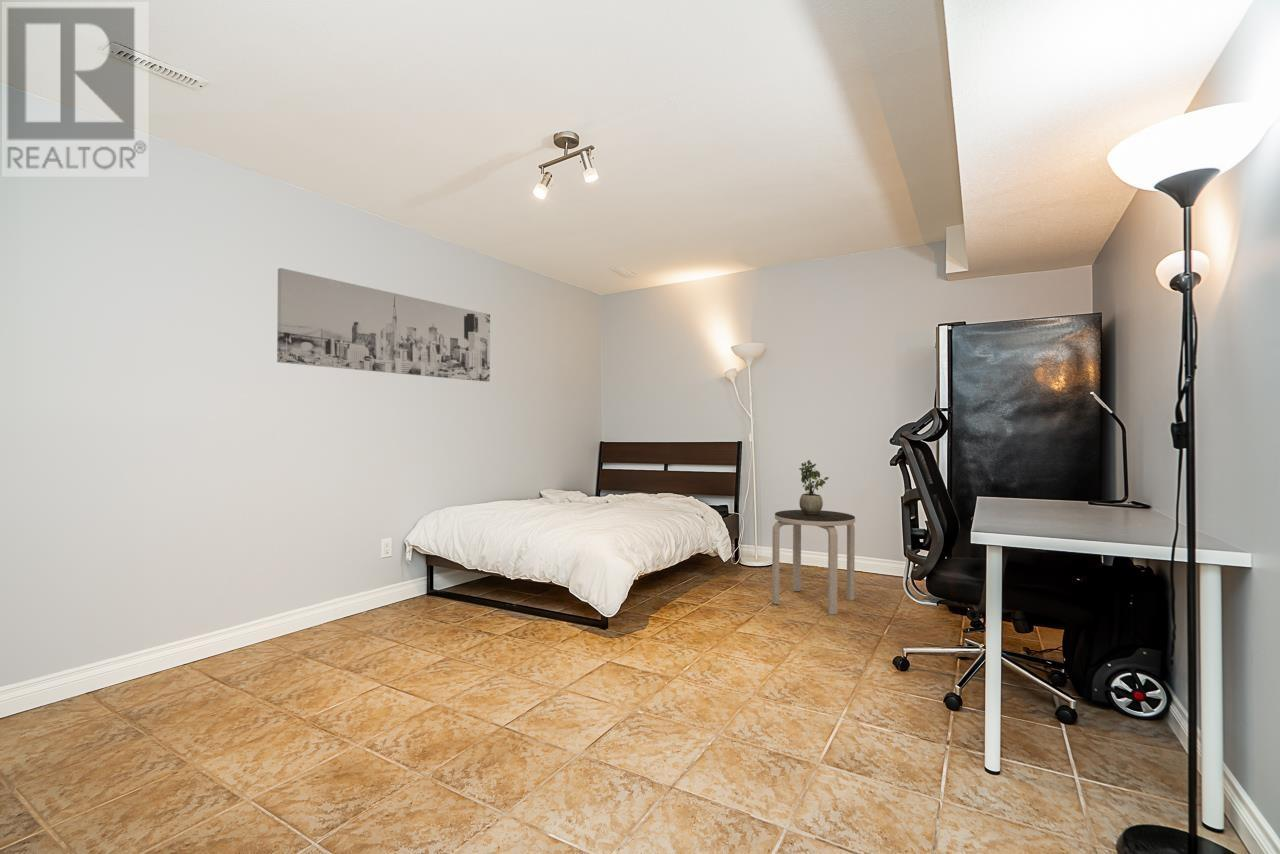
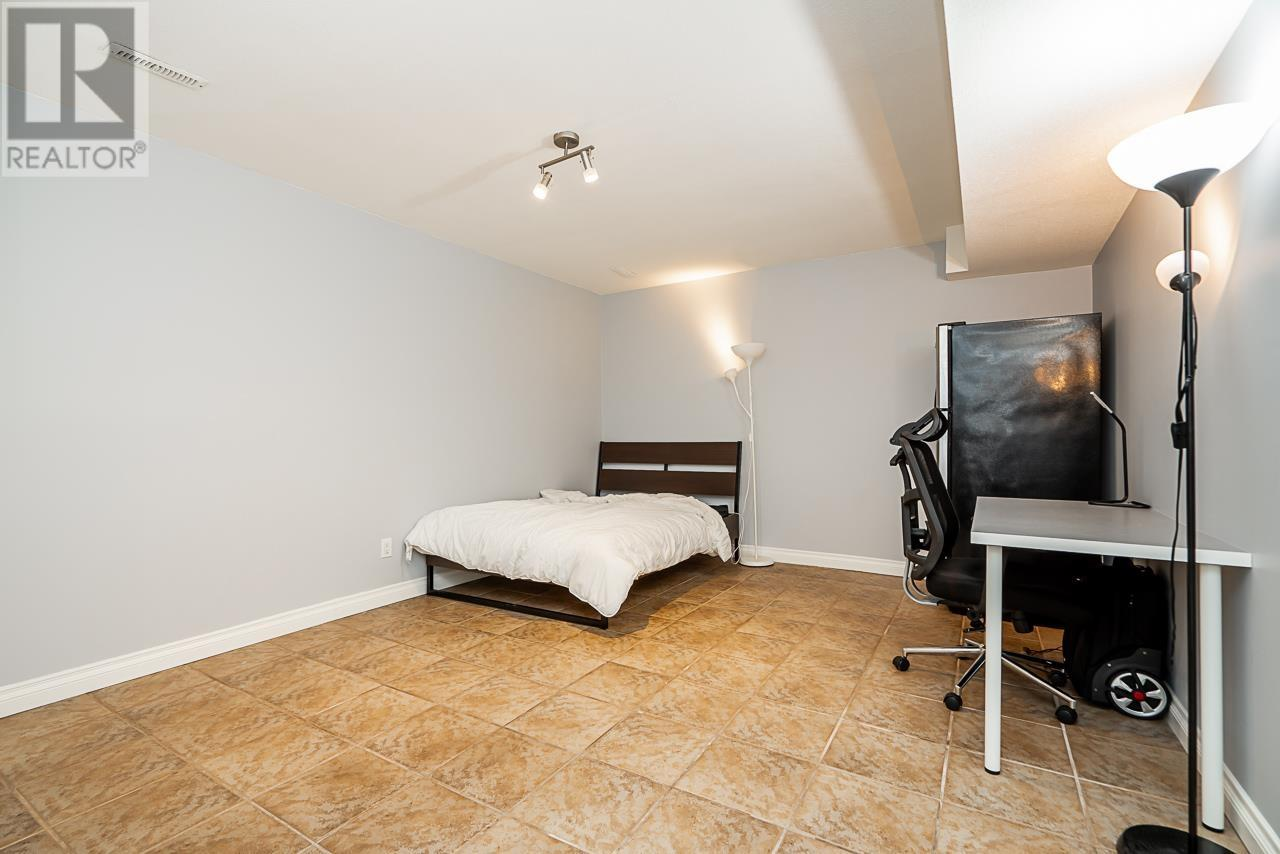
- side table [771,509,856,615]
- wall art [276,267,491,383]
- potted plant [798,459,830,515]
